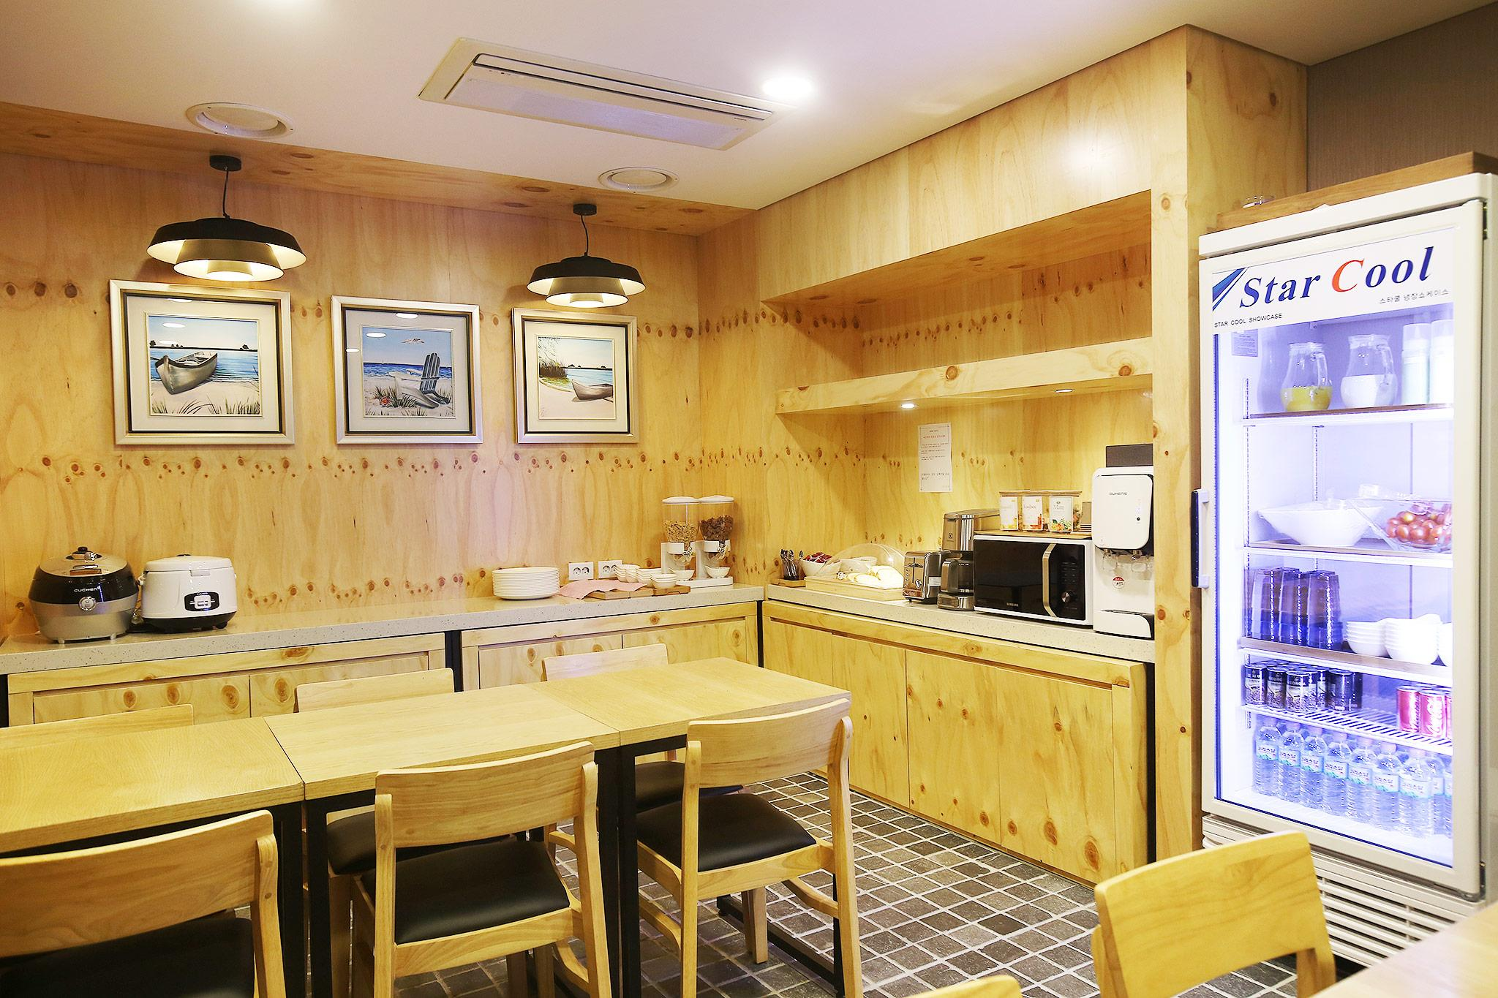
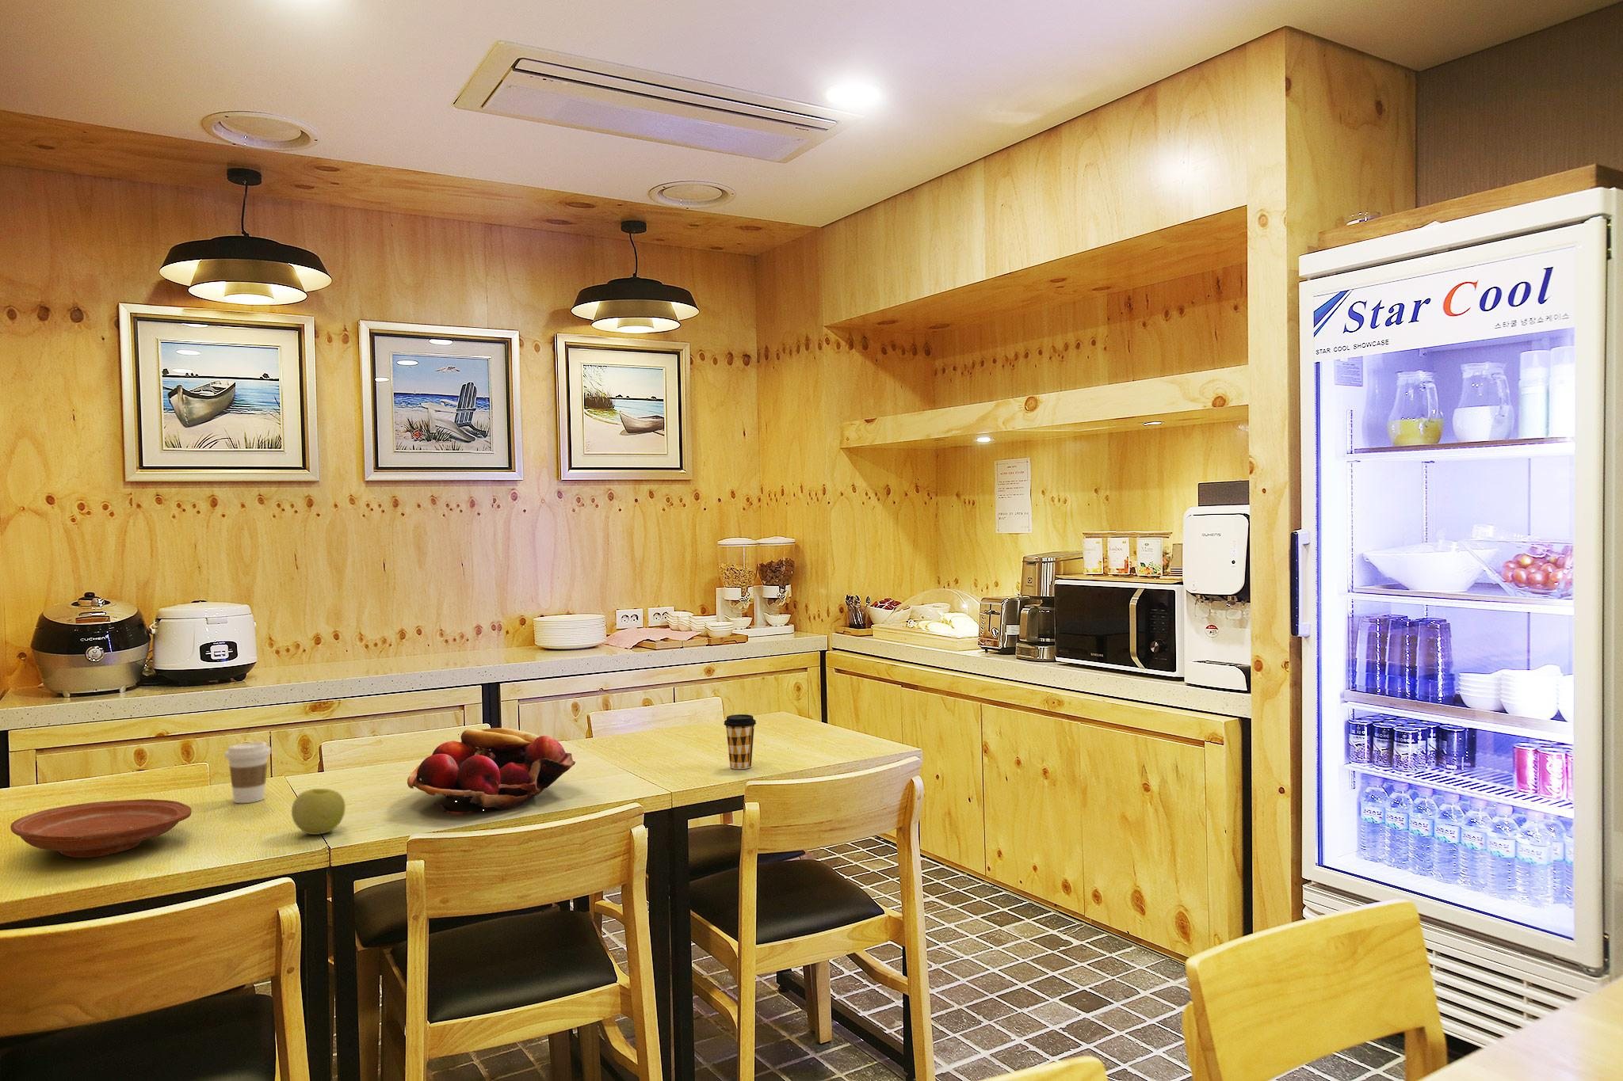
+ fruit basket [407,728,576,816]
+ coffee cup [224,741,272,804]
+ plate [10,799,193,859]
+ apple [291,788,346,836]
+ coffee cup [723,713,757,770]
